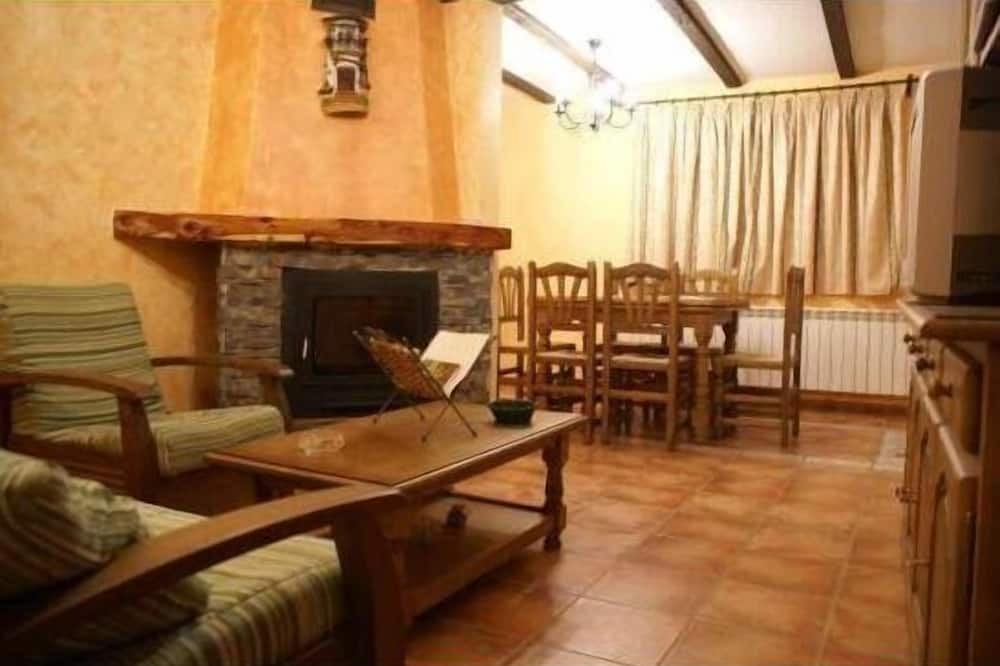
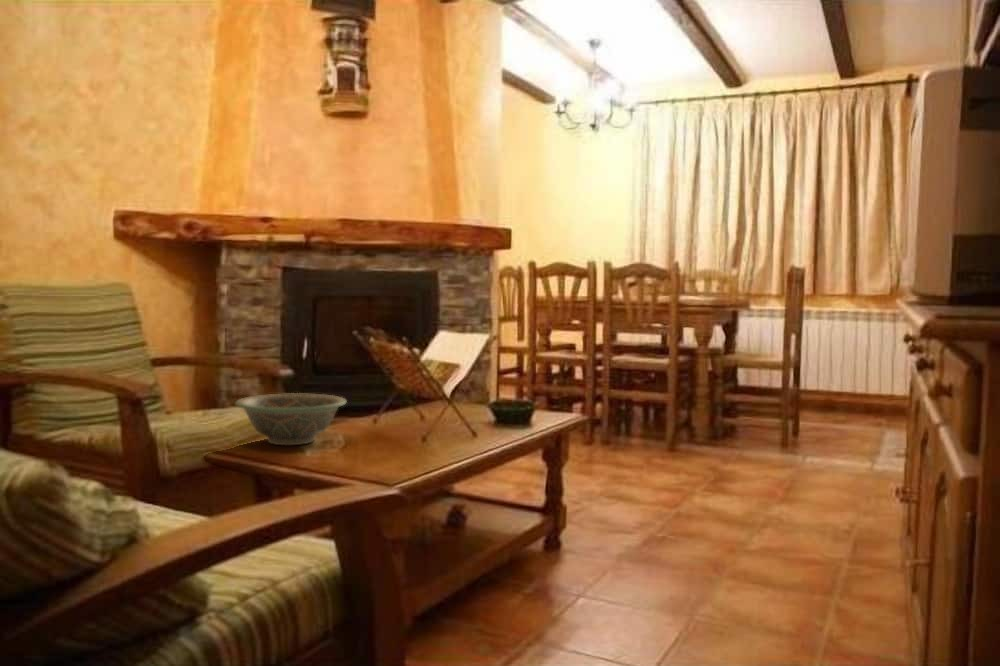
+ decorative bowl [234,392,347,446]
